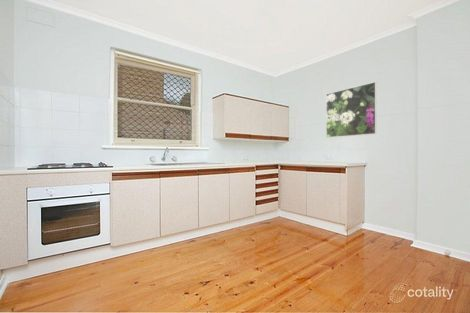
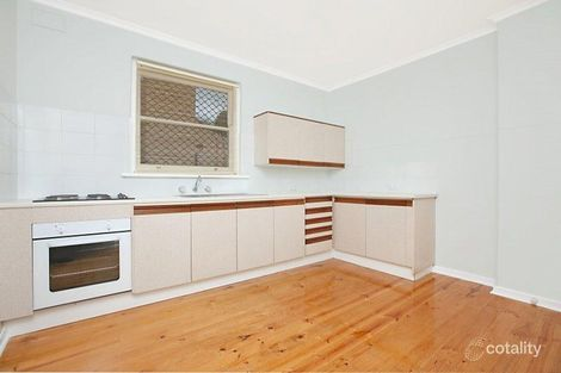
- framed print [325,81,377,139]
